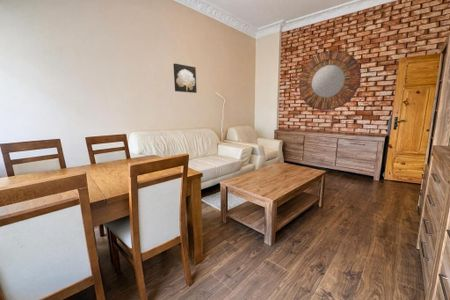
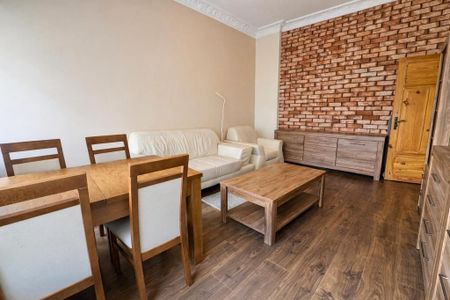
- home mirror [298,49,362,111]
- wall art [172,63,197,94]
